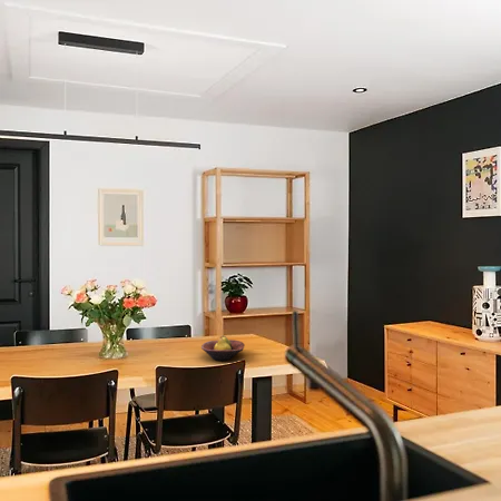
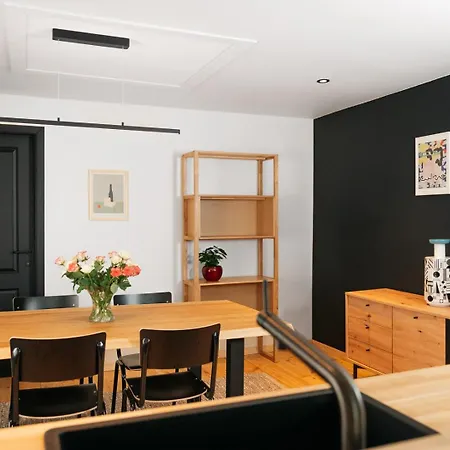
- fruit bowl [200,334,246,362]
